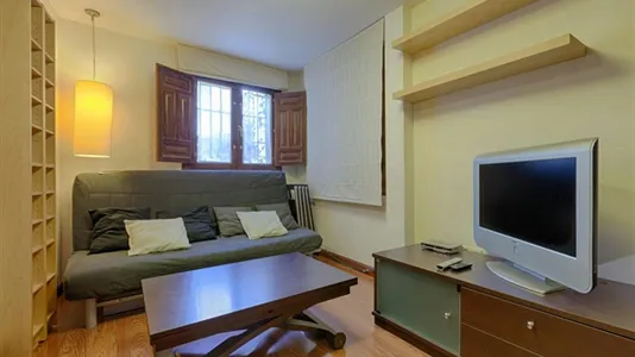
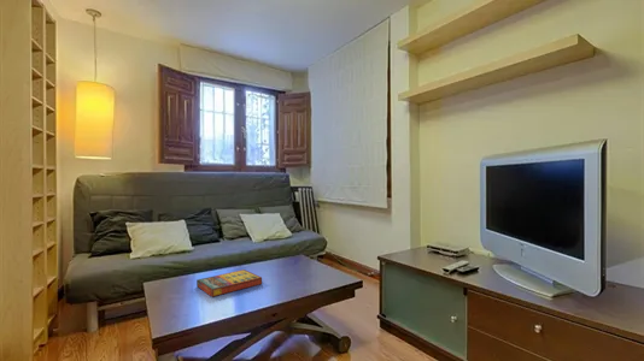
+ game compilation box [195,268,263,297]
